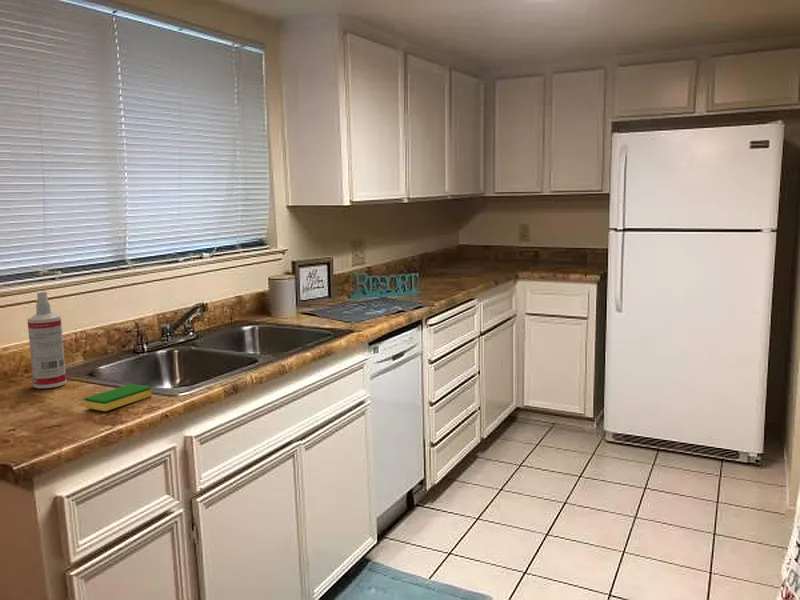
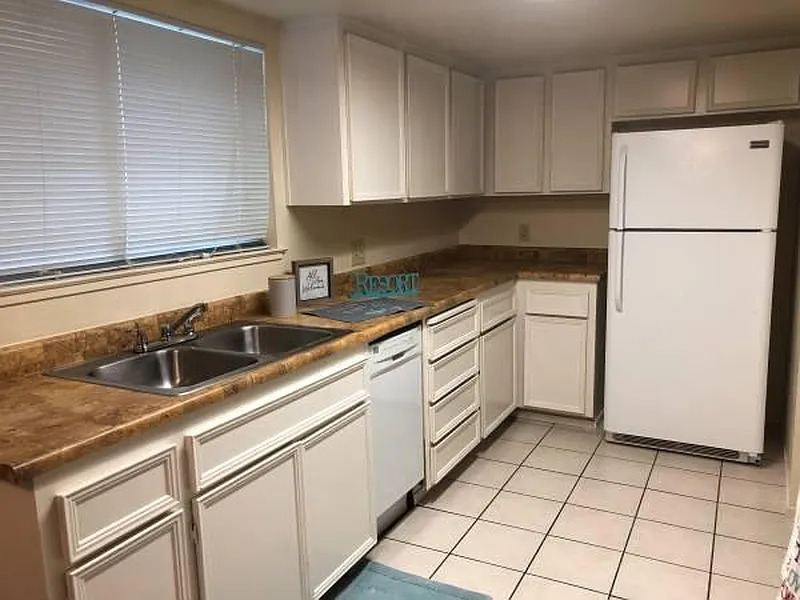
- spray bottle [26,290,67,389]
- dish sponge [84,383,153,412]
